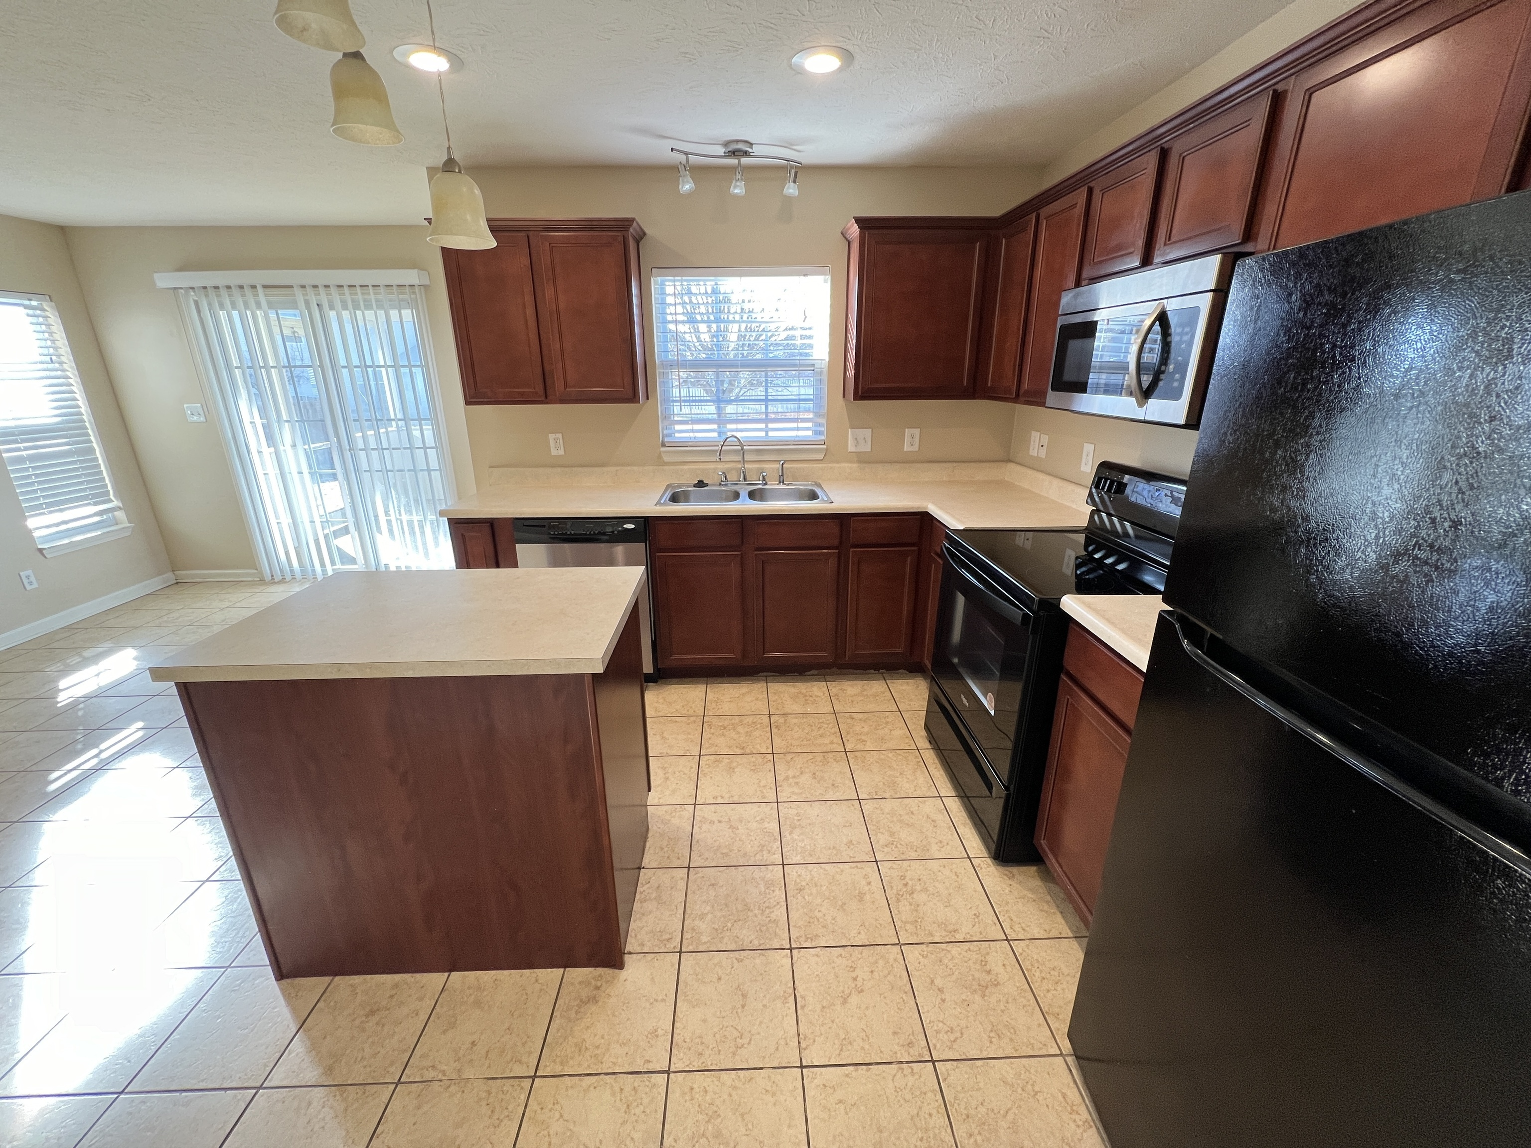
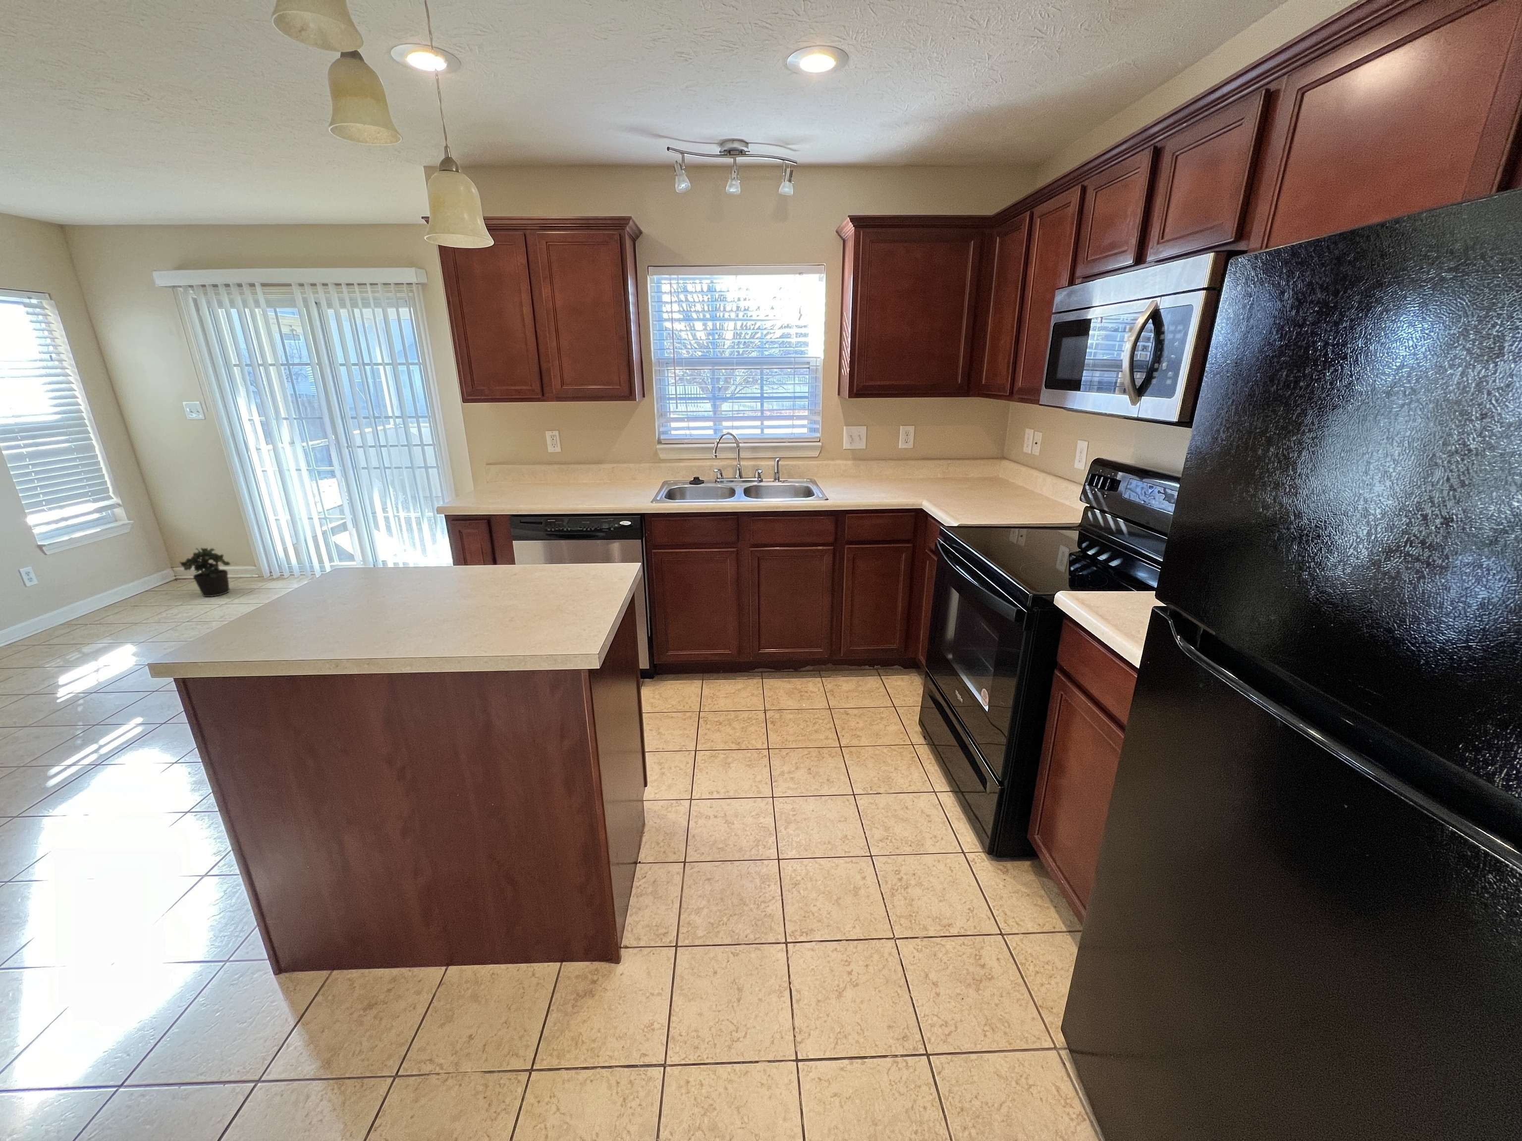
+ potted plant [179,548,231,597]
